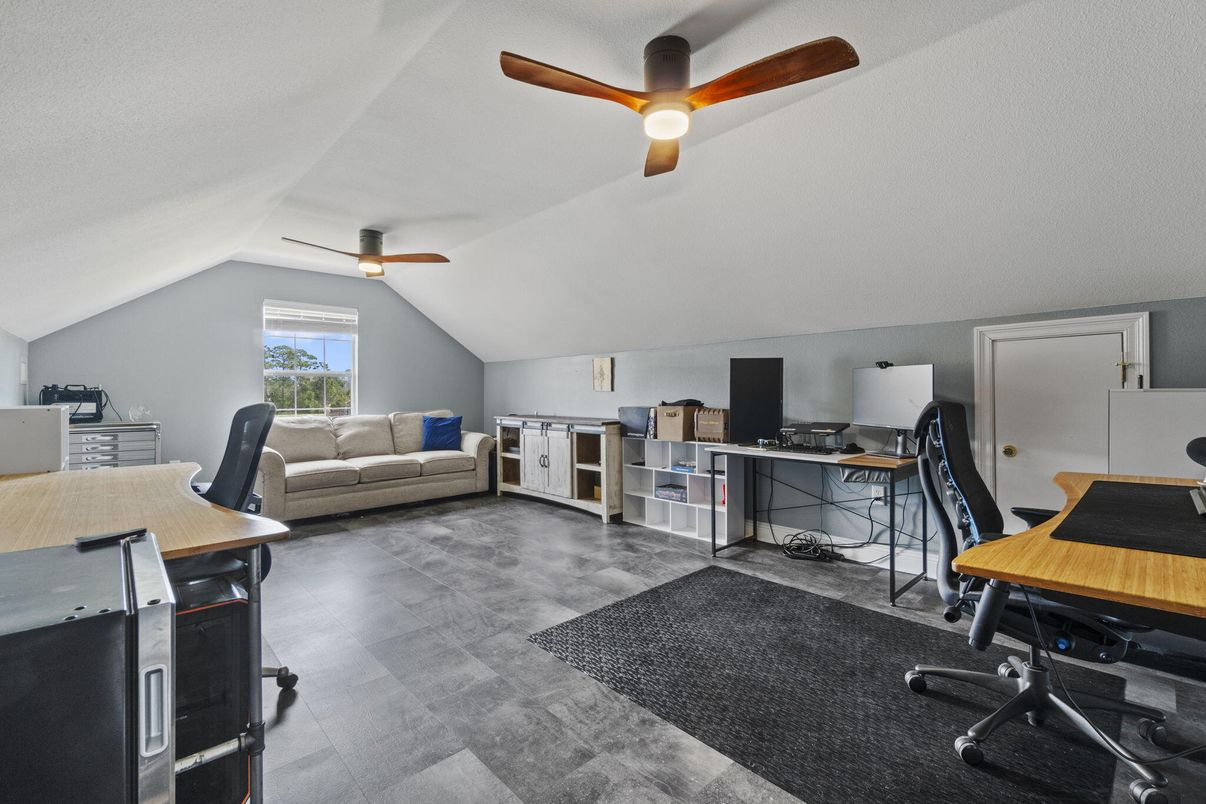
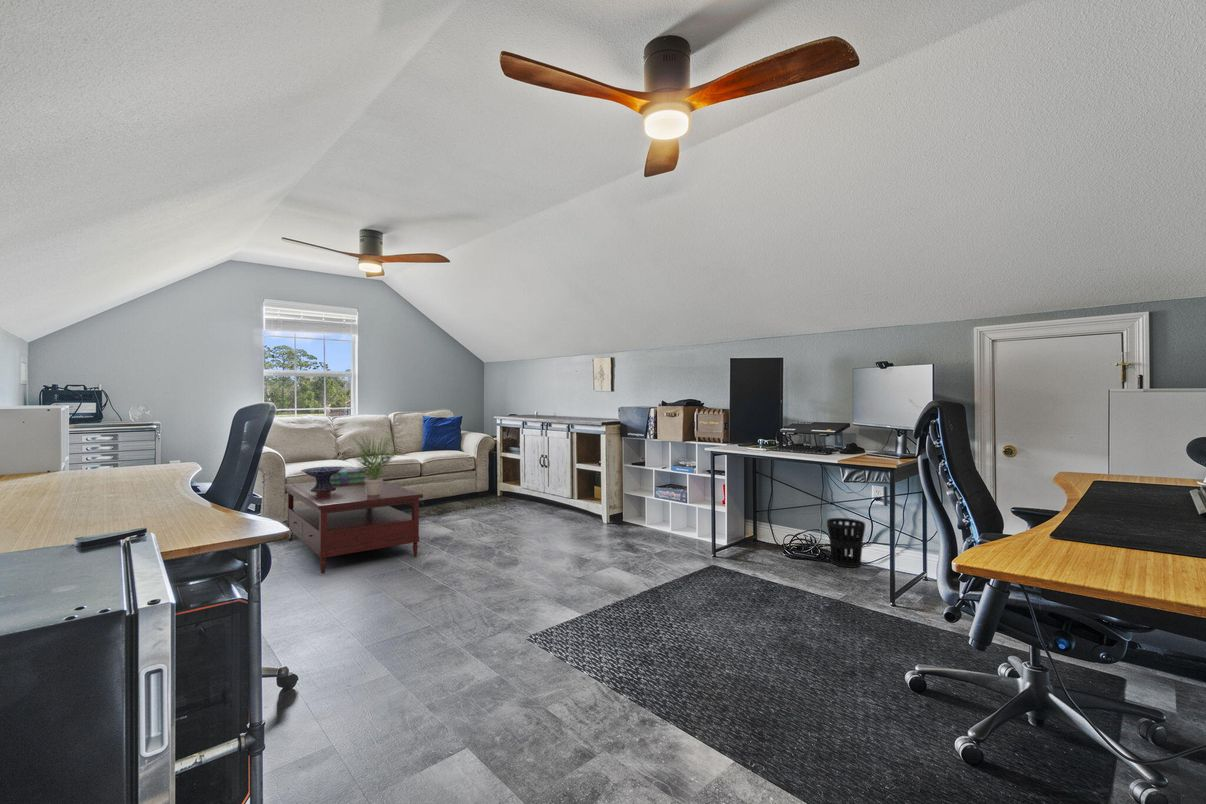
+ stack of books [330,467,367,484]
+ decorative bowl [300,465,346,492]
+ wastebasket [826,517,866,569]
+ potted plant [345,432,405,496]
+ coffee table [283,476,424,575]
